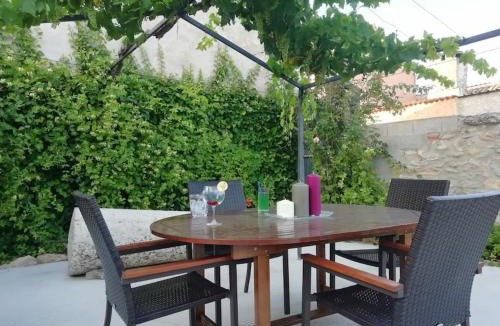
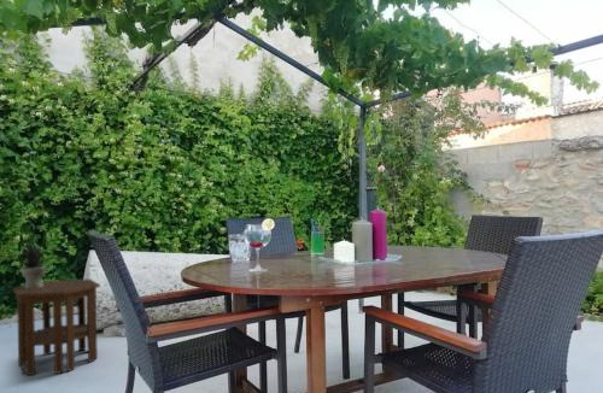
+ side table [12,277,101,376]
+ potted plant [12,241,48,288]
